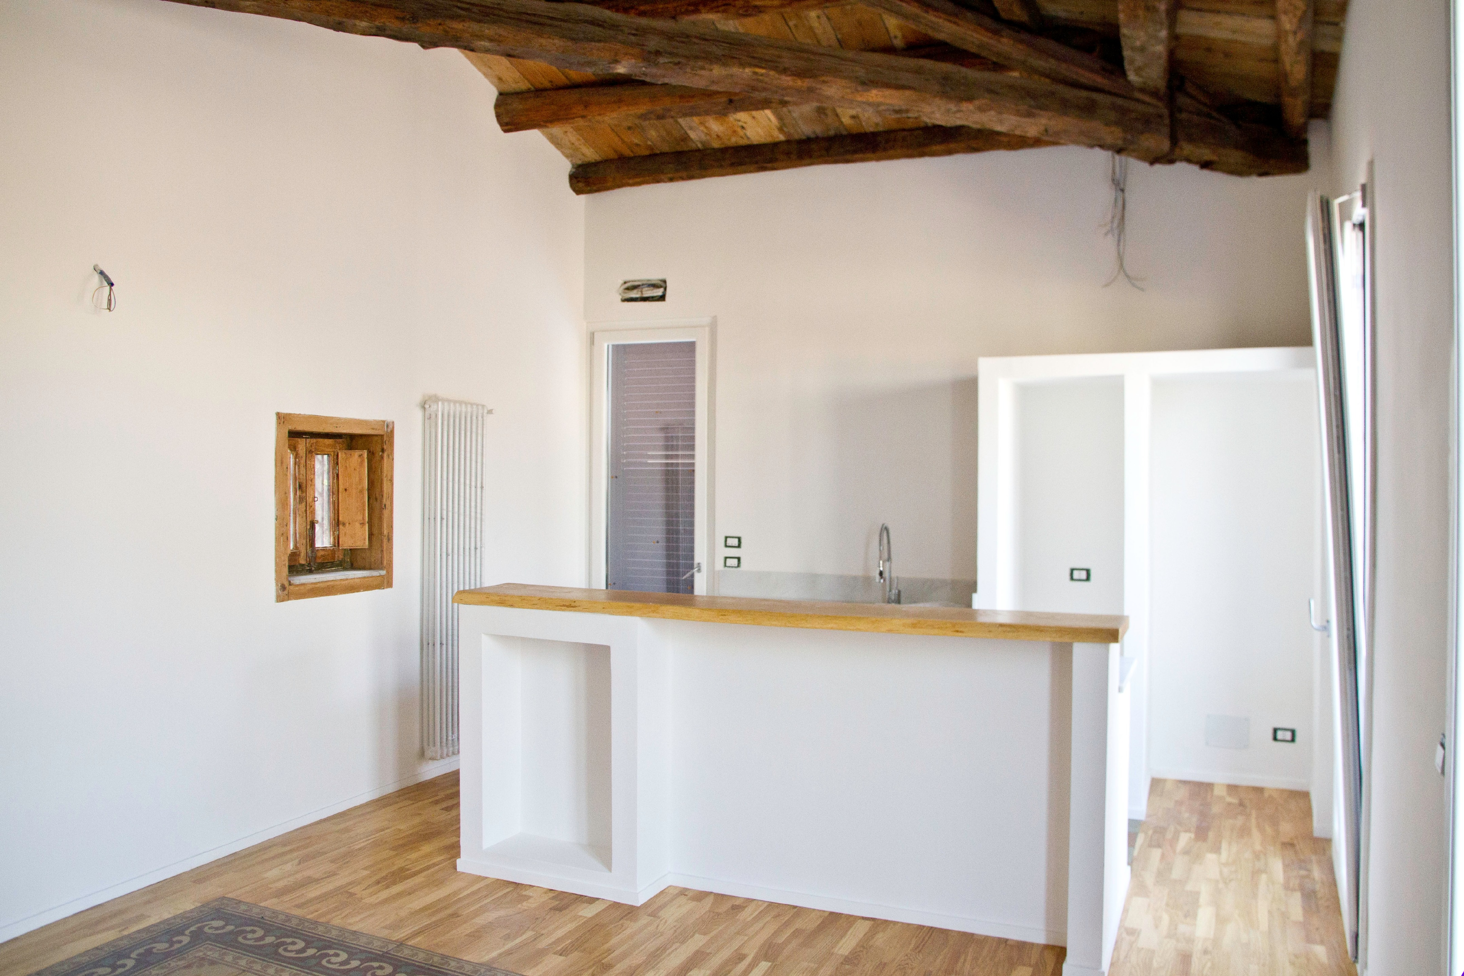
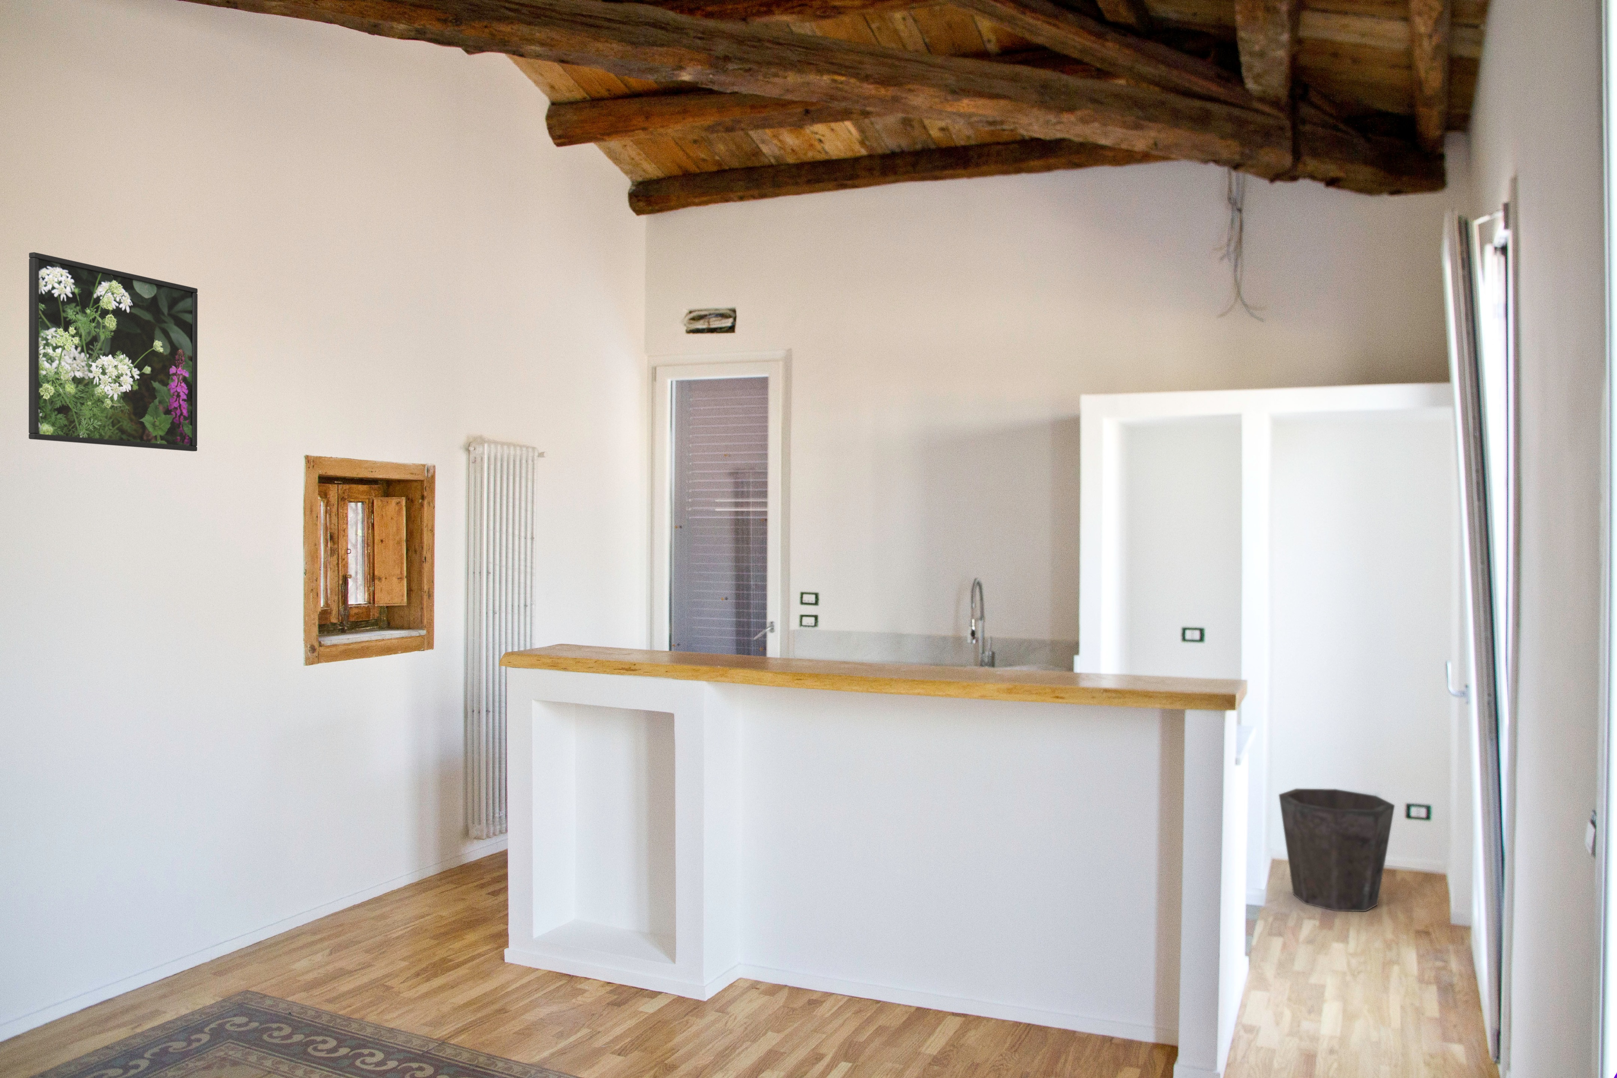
+ waste bin [1278,788,1396,912]
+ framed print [29,251,197,451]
